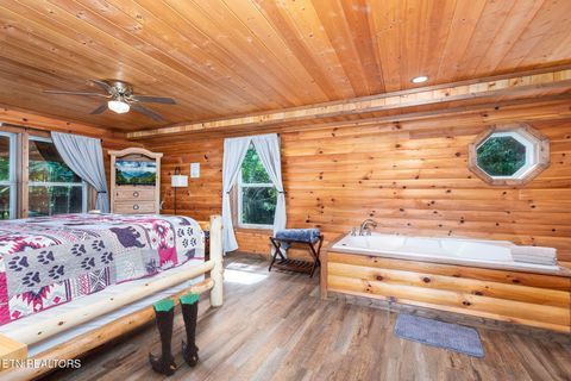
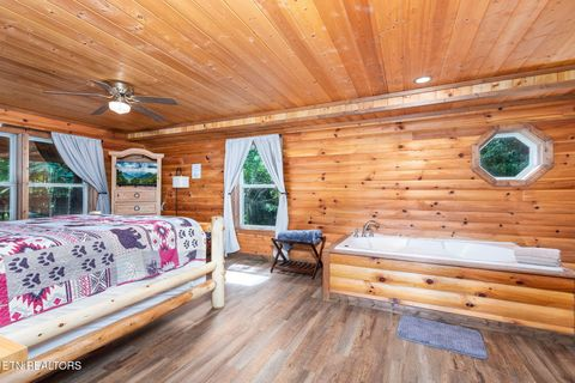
- boots [148,293,200,377]
